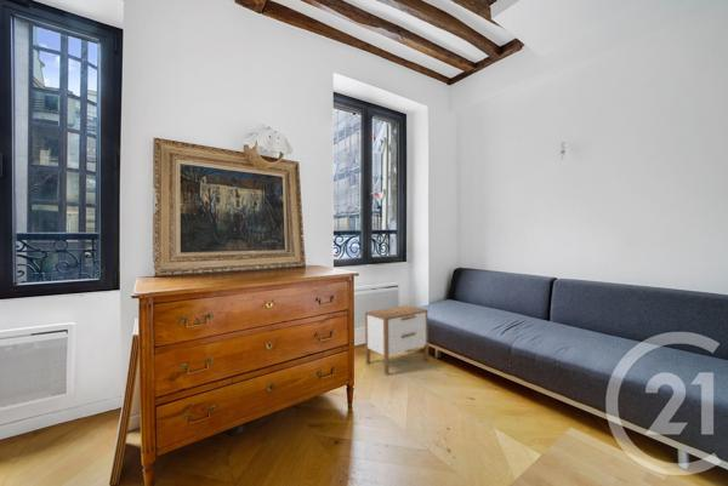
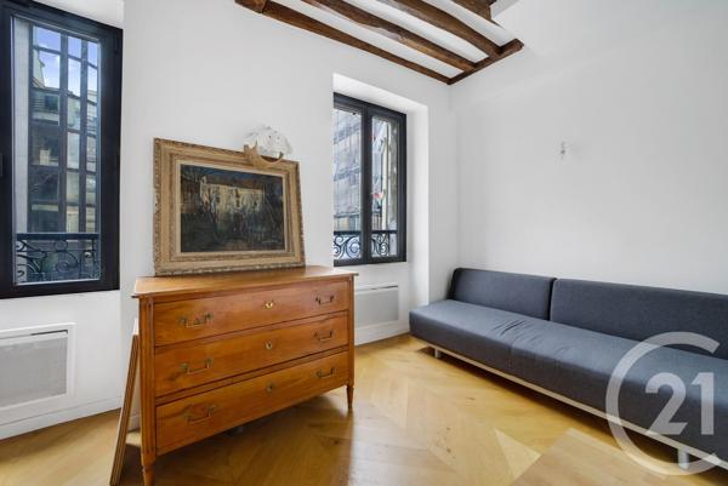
- nightstand [364,304,430,374]
